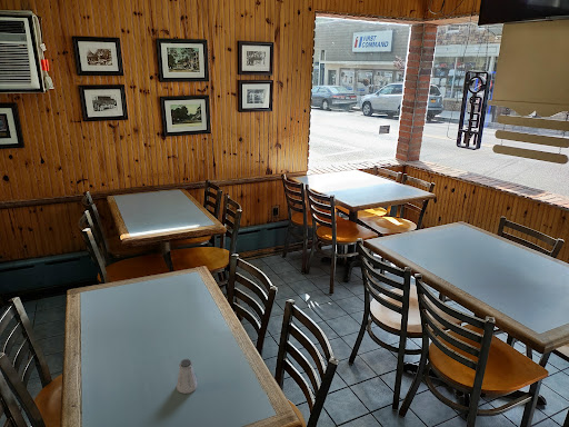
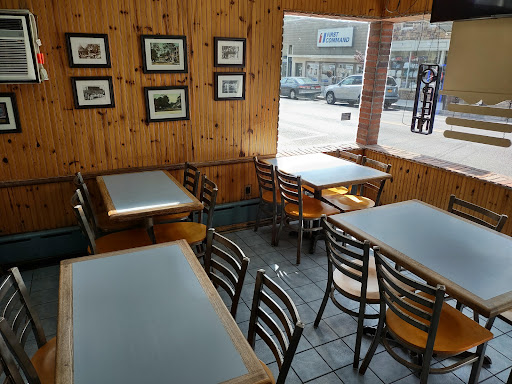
- saltshaker [176,358,199,395]
